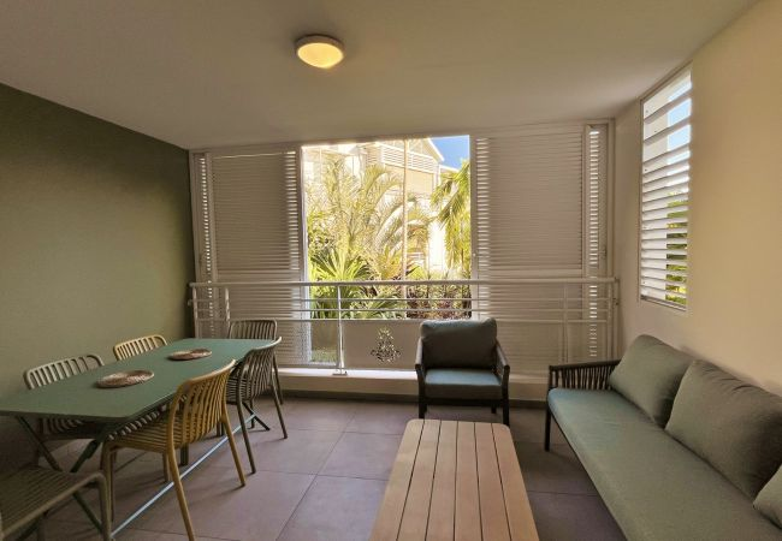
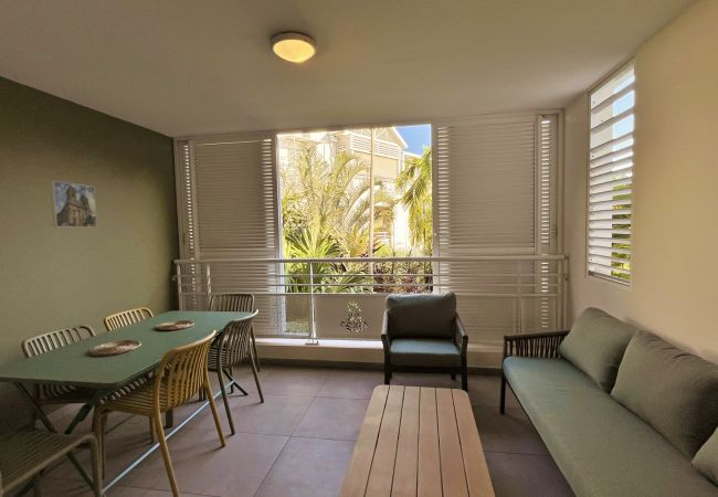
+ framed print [50,180,98,229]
